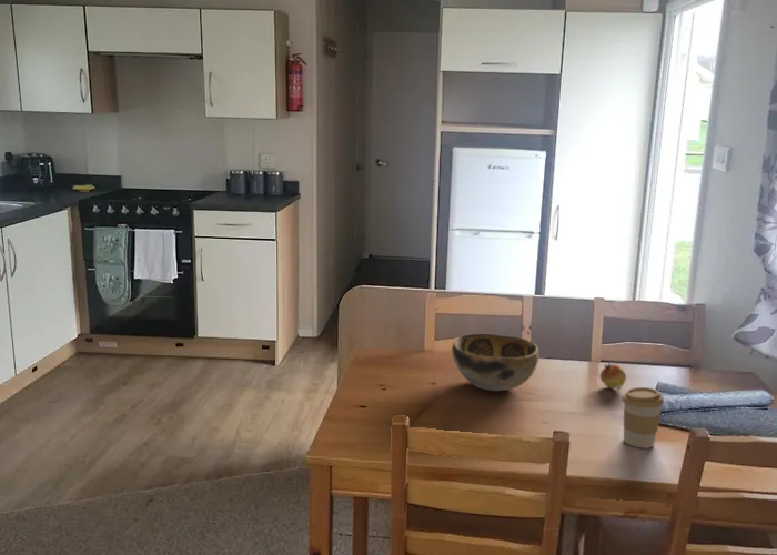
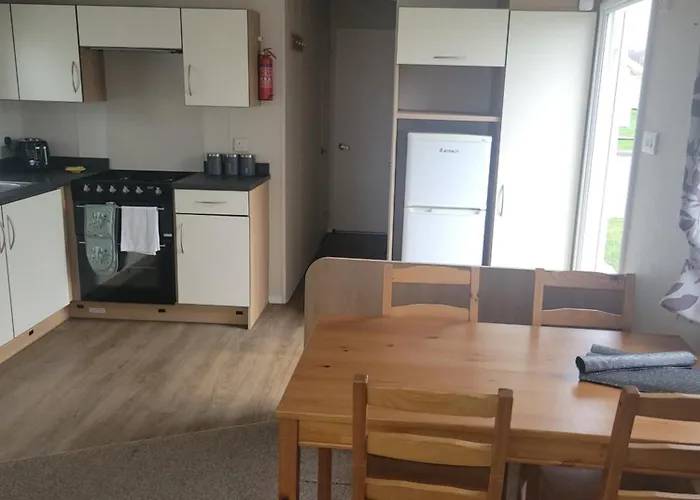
- decorative bowl [451,332,541,392]
- fruit [598,362,627,390]
- coffee cup [622,386,665,450]
